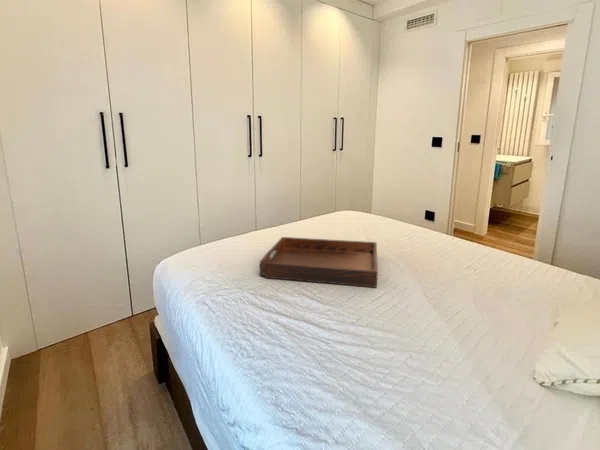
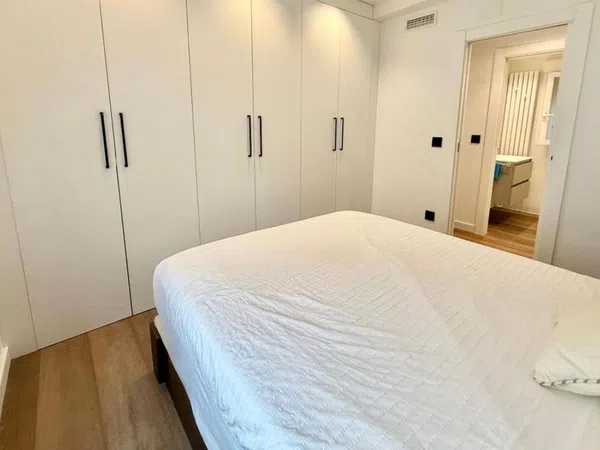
- serving tray [259,236,379,289]
